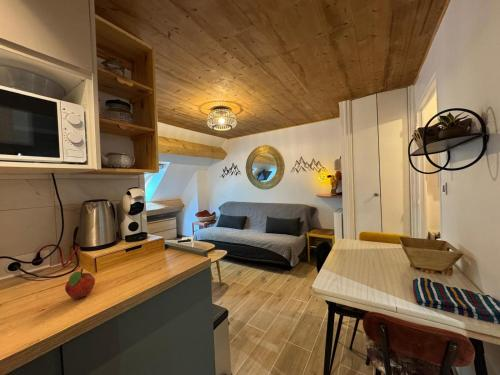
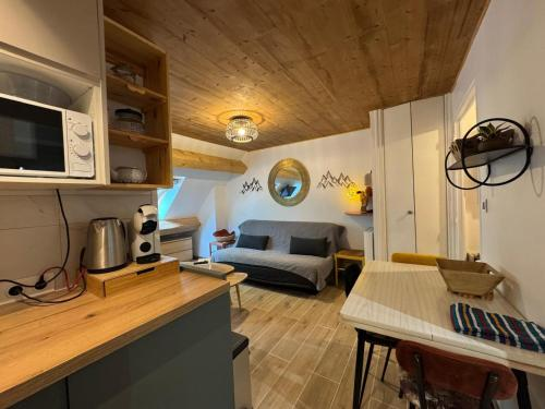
- fruit [64,268,96,300]
